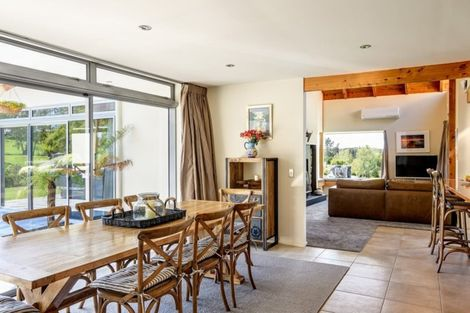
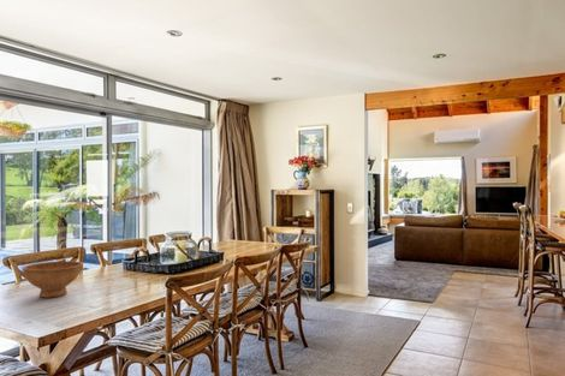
+ bowl [22,259,84,299]
